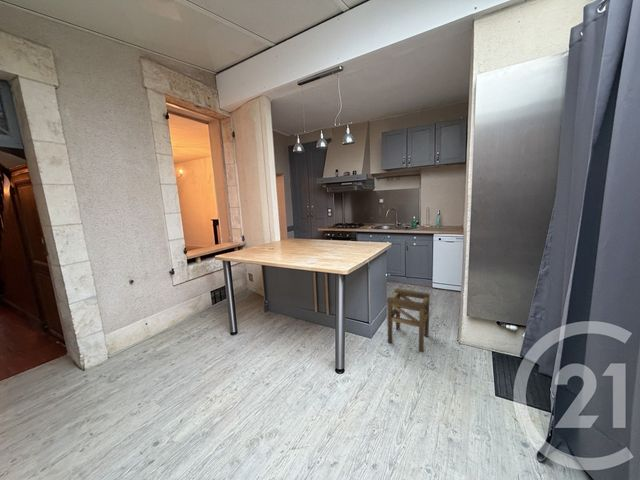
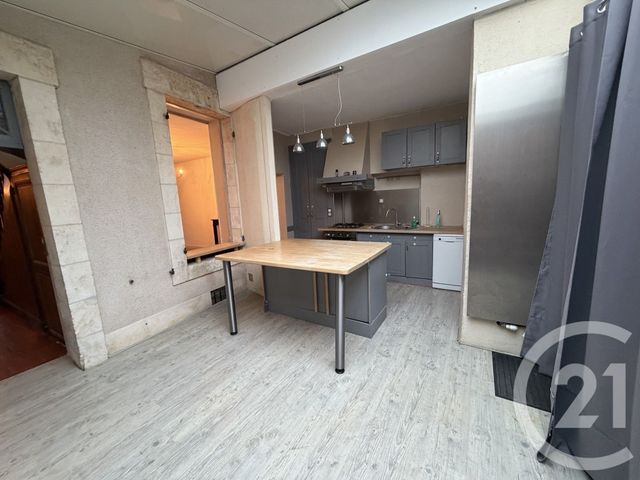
- stool [386,287,431,353]
